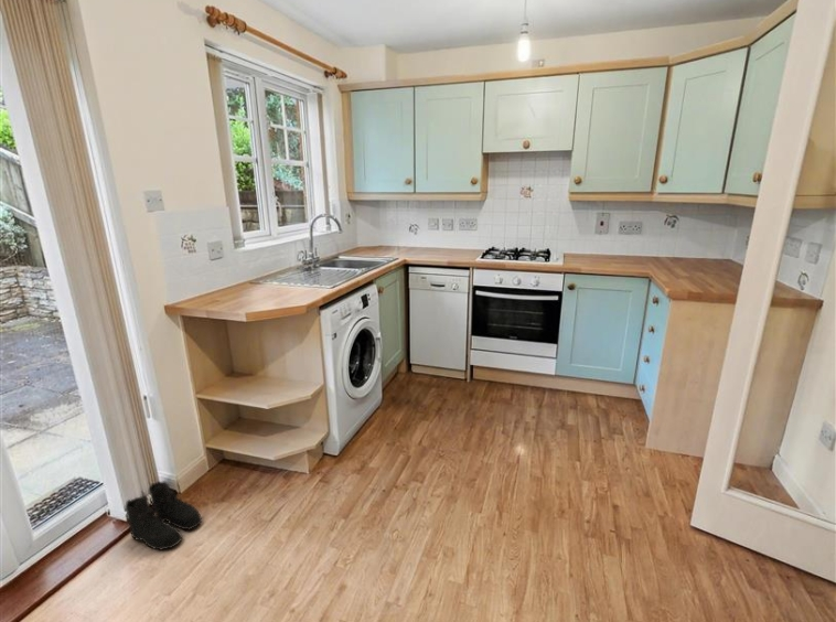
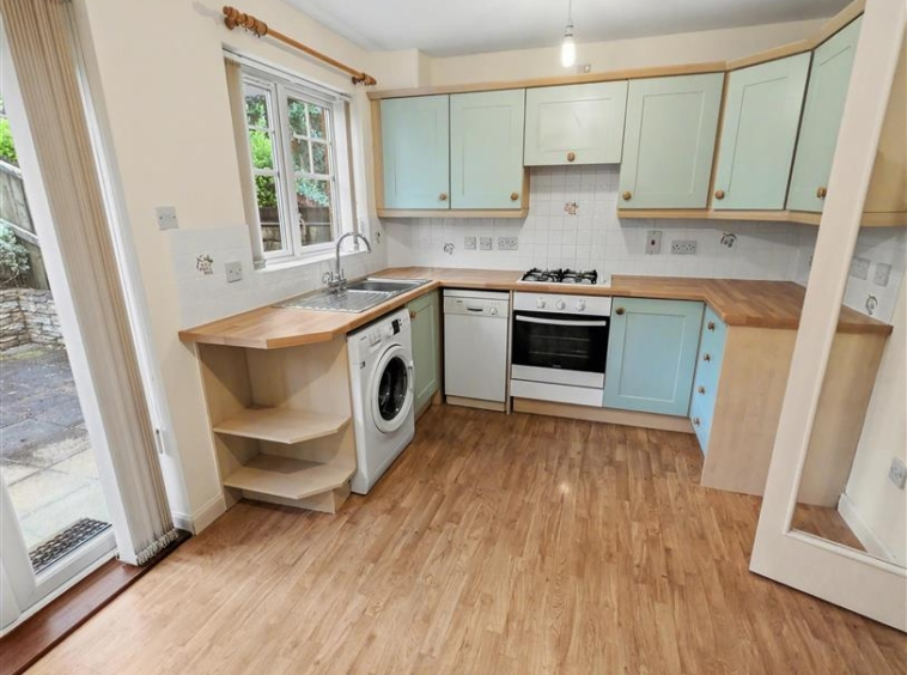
- boots [125,480,203,551]
